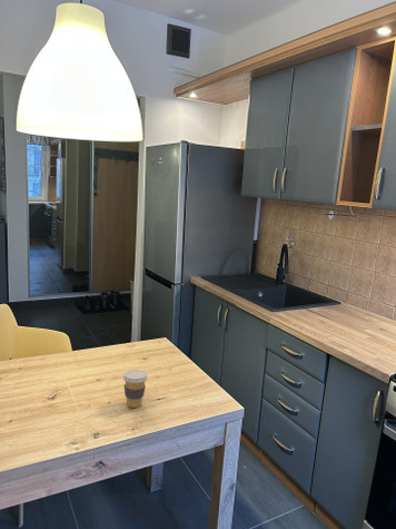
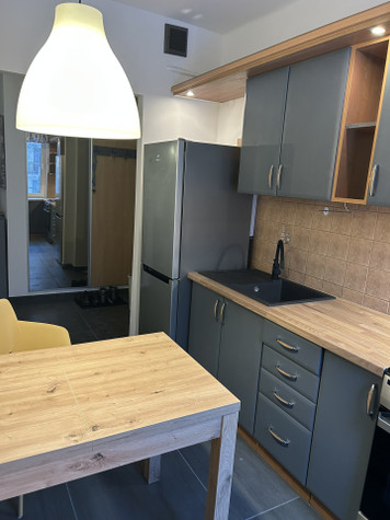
- coffee cup [122,369,149,409]
